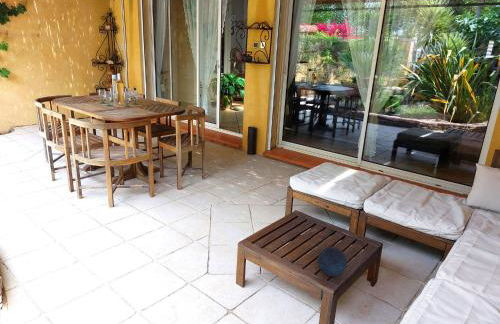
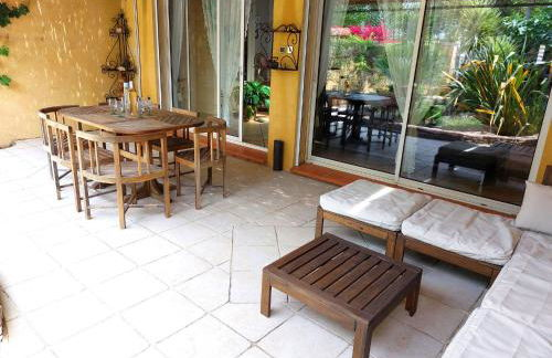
- decorative orb [317,246,348,277]
